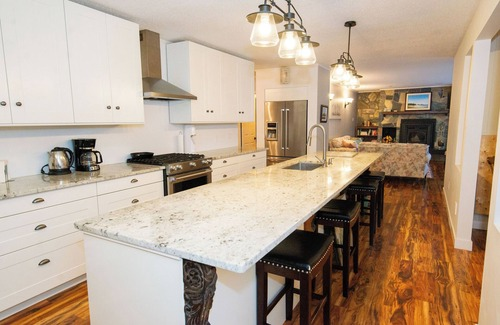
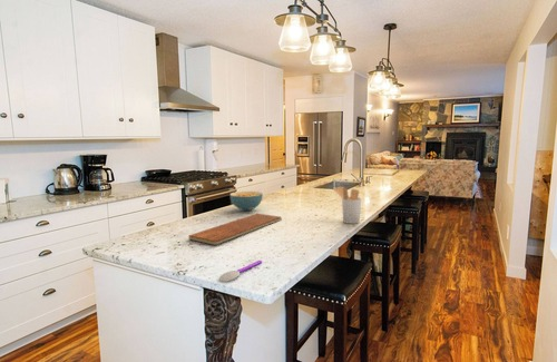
+ utensil holder [332,185,362,225]
+ spoon [218,260,263,283]
+ chopping board [187,213,283,246]
+ cereal bowl [228,190,264,212]
